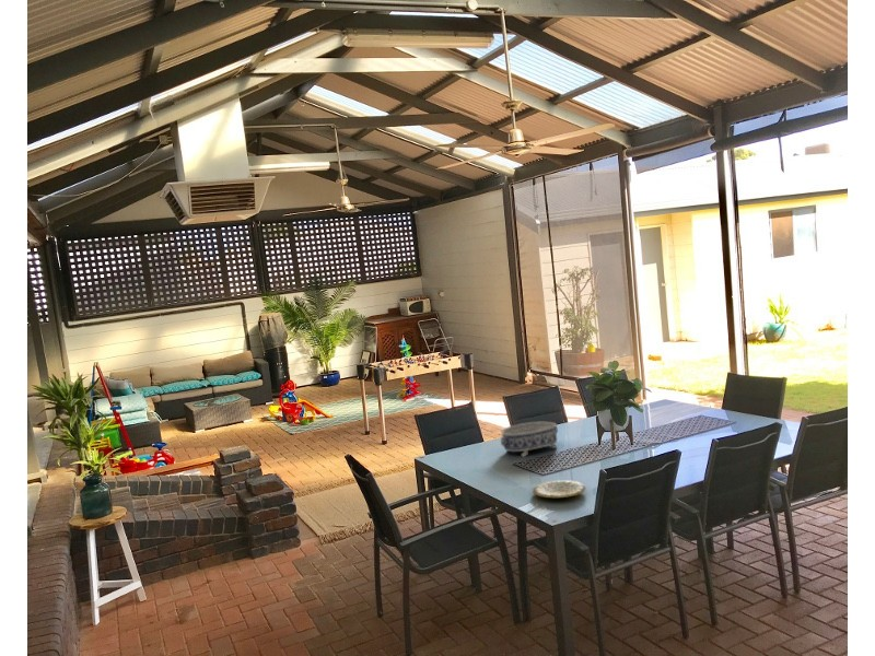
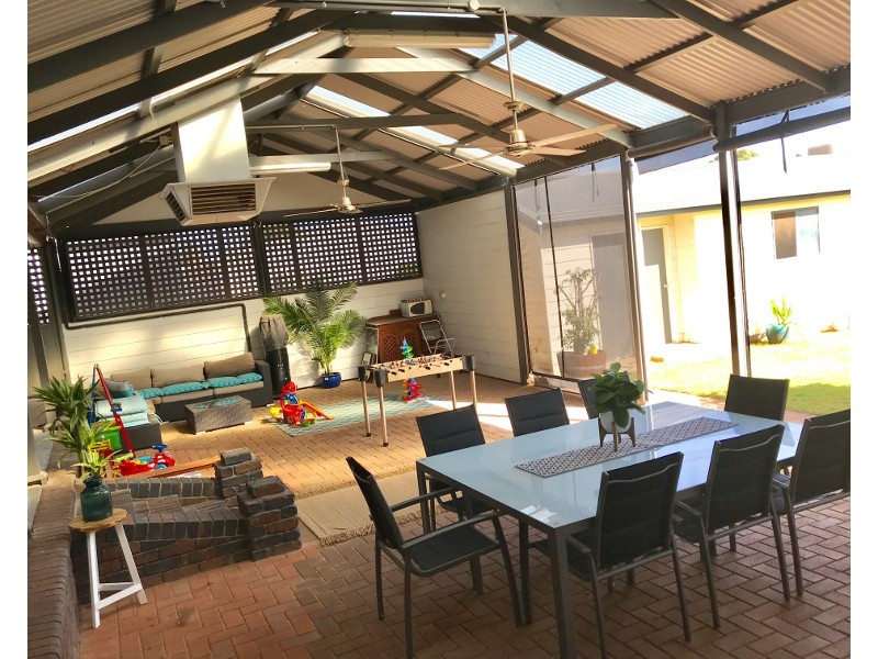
- plate [532,479,587,499]
- decorative bowl [500,421,559,458]
